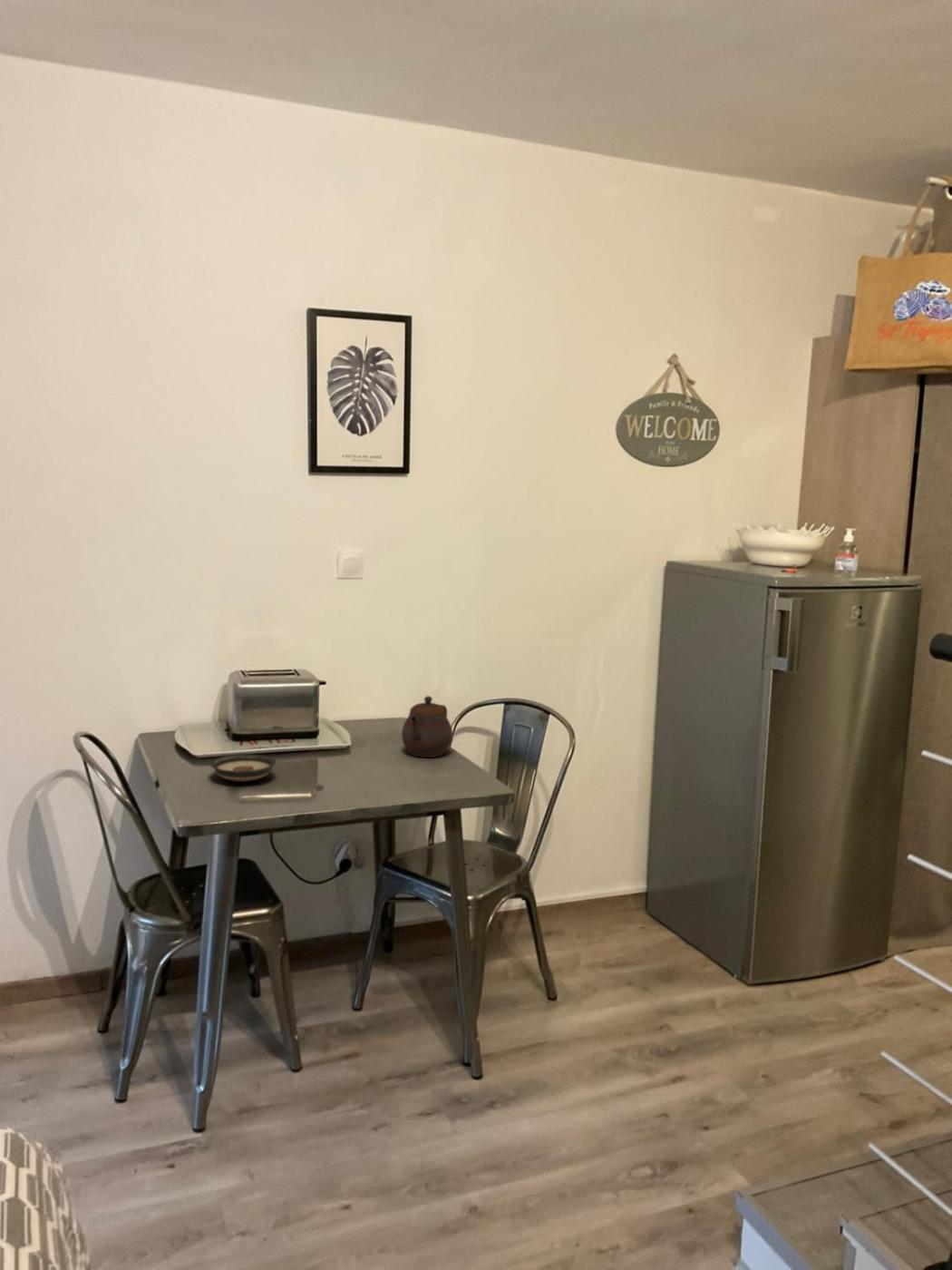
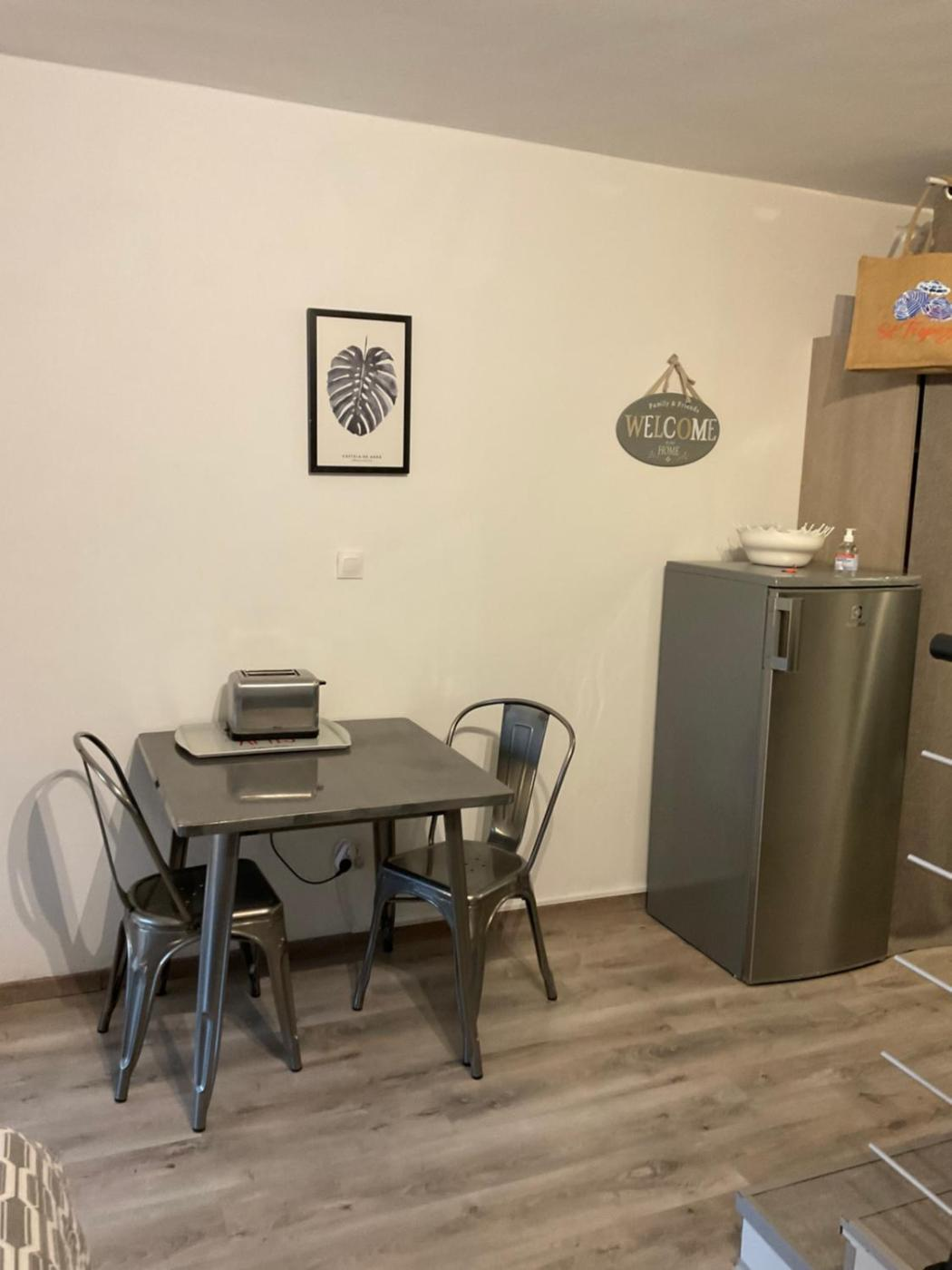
- saucer [209,753,277,782]
- teapot [401,695,453,758]
